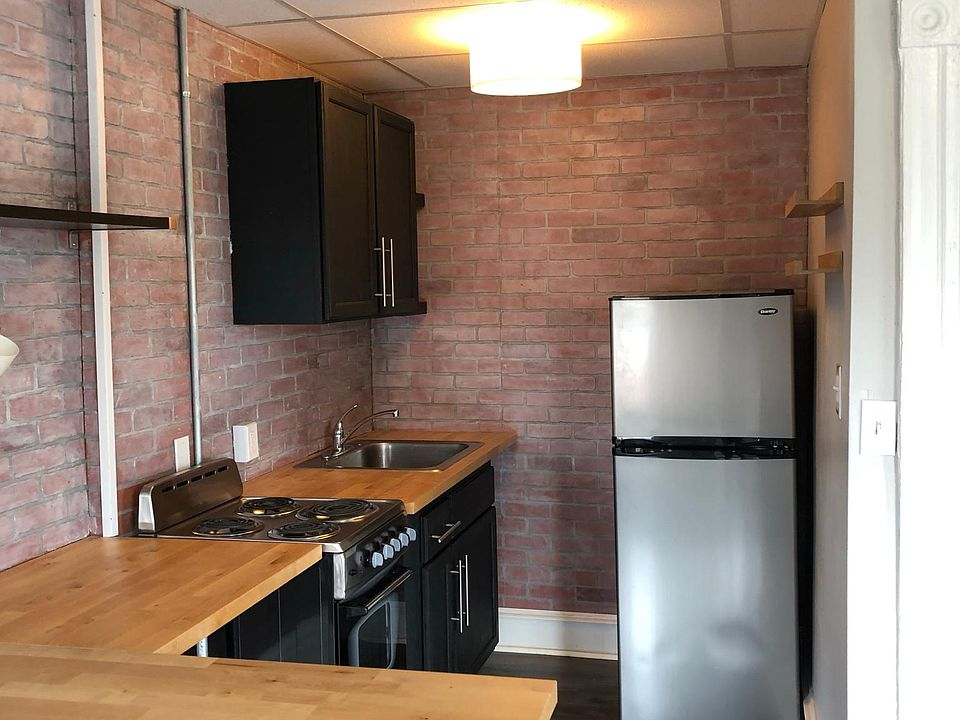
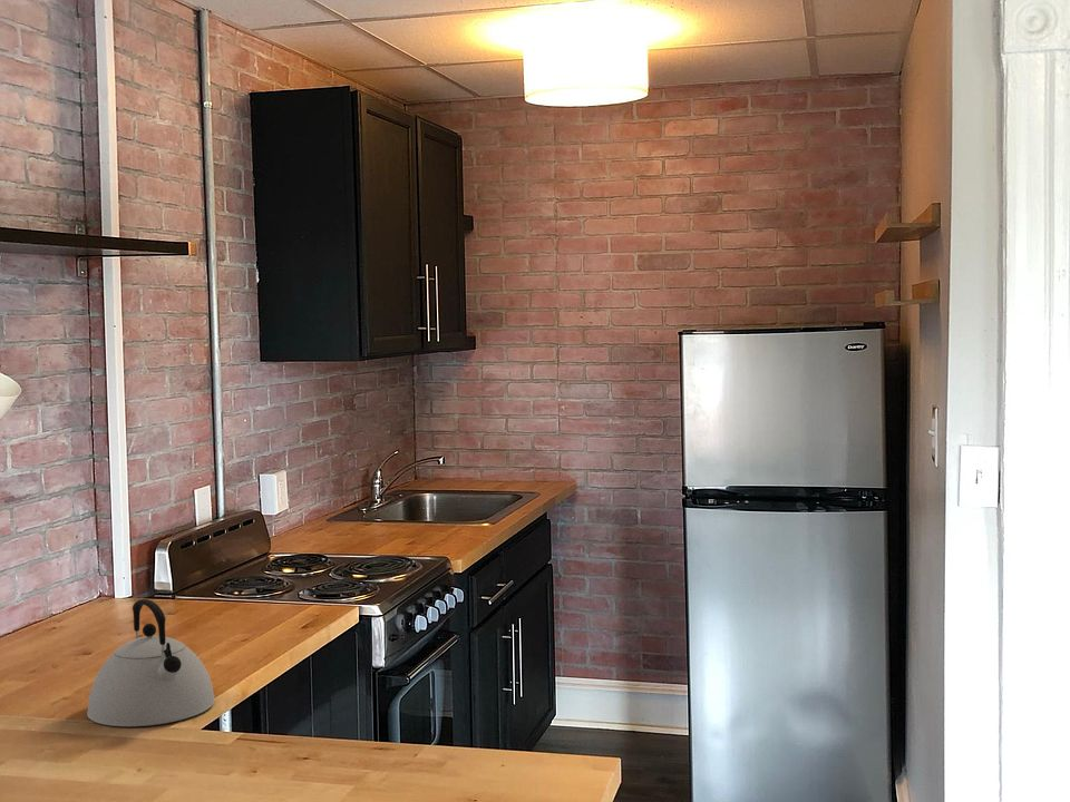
+ kettle [86,598,216,727]
